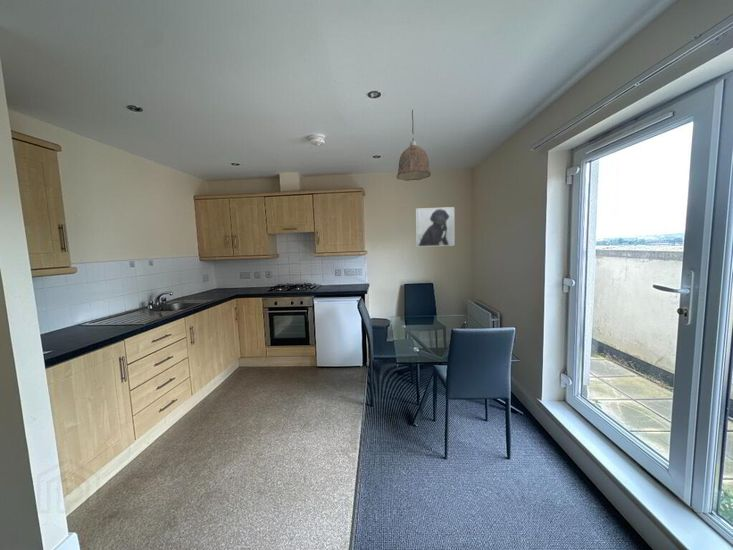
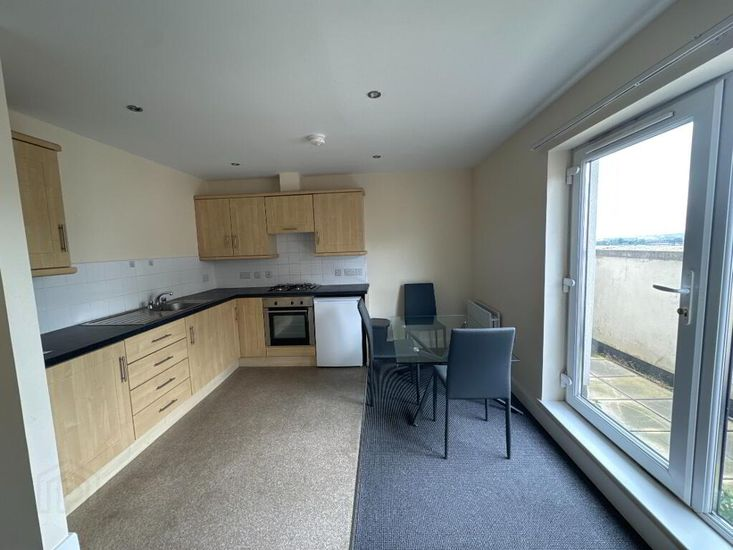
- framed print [415,206,455,248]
- pendant lamp [396,109,432,182]
